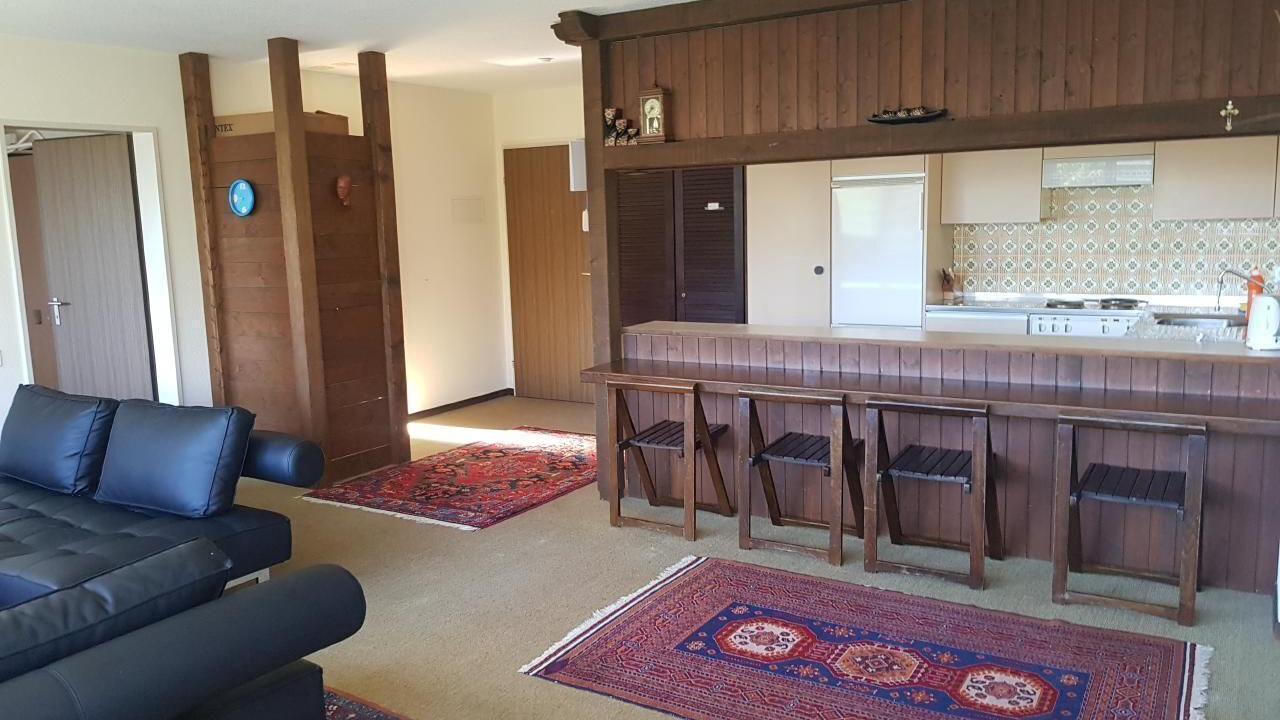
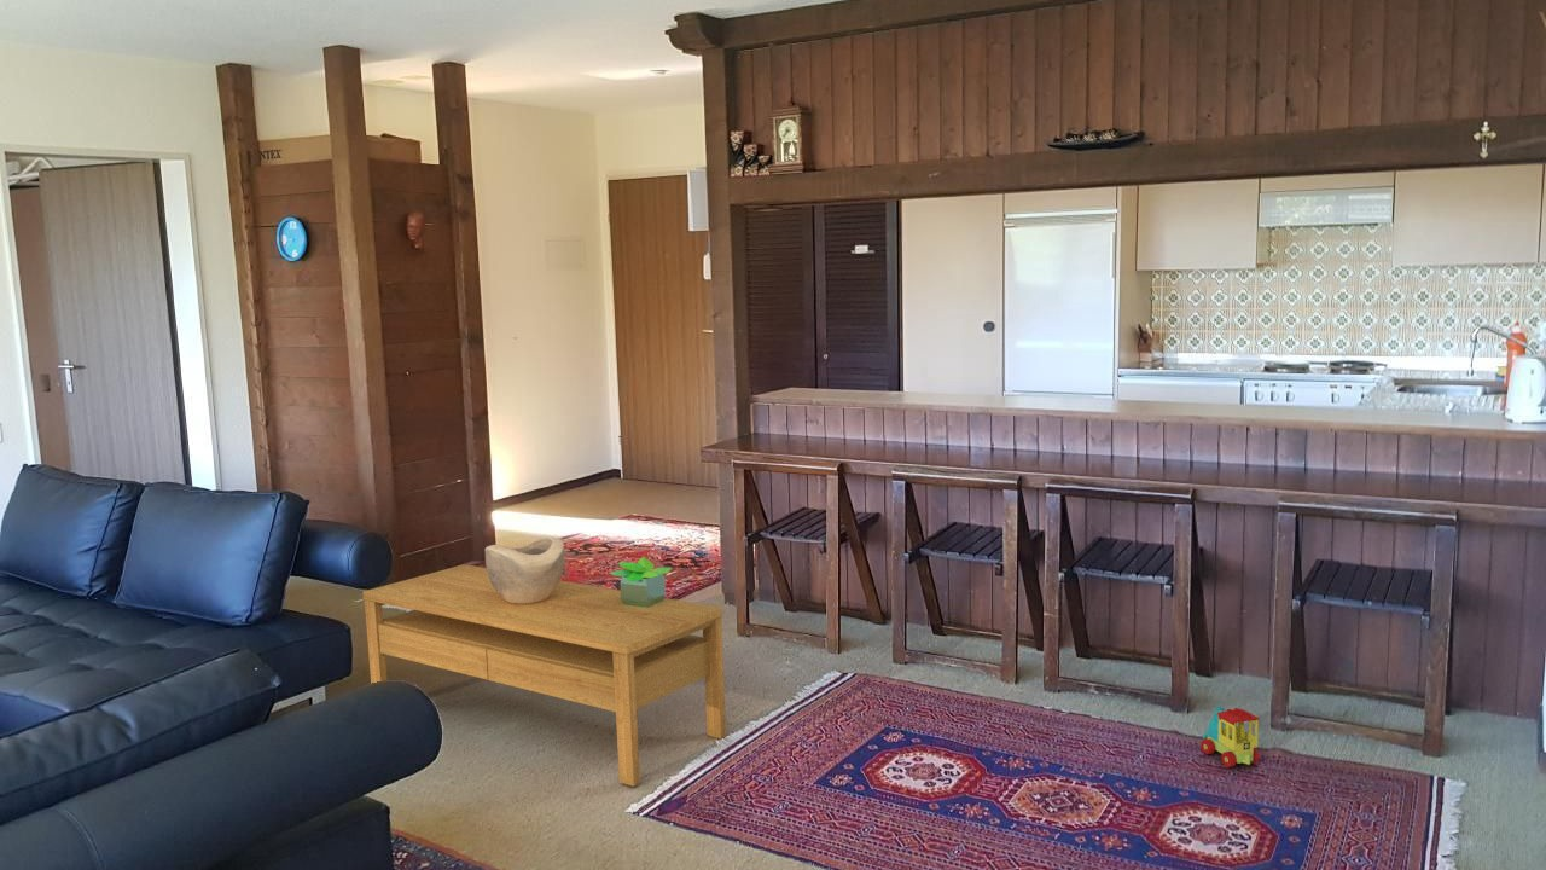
+ coffee table [361,563,727,788]
+ decorative bowl [484,536,565,604]
+ potted plant [608,556,672,608]
+ toy train [1201,706,1261,768]
